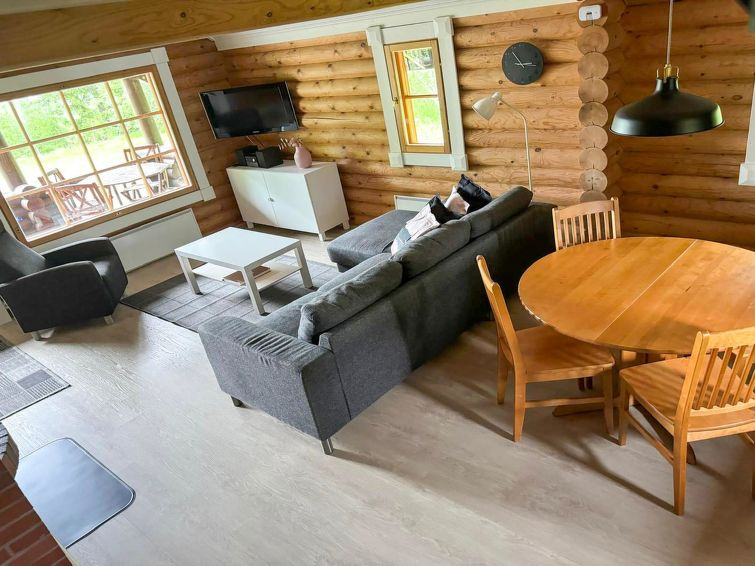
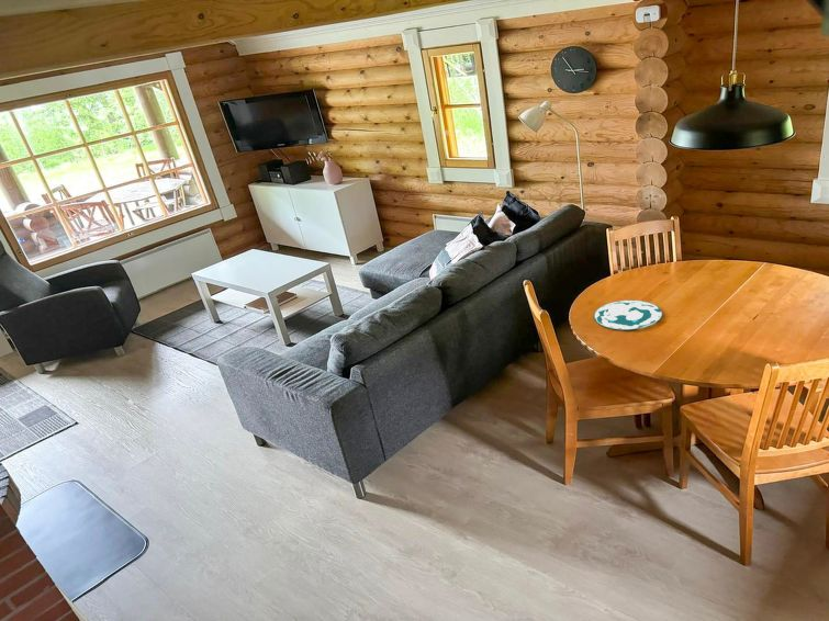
+ plate [593,300,663,331]
